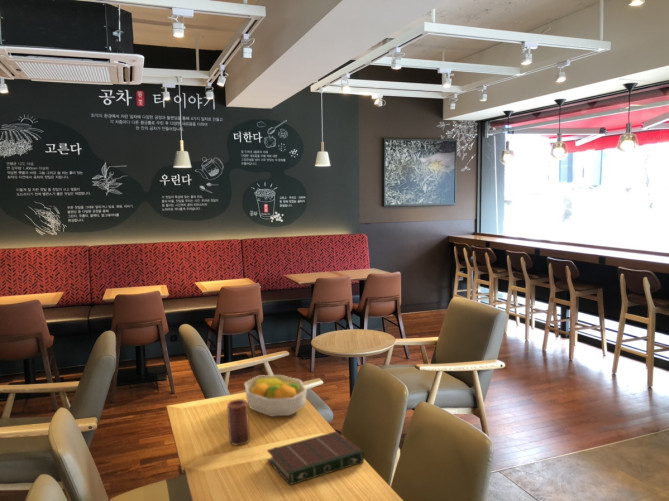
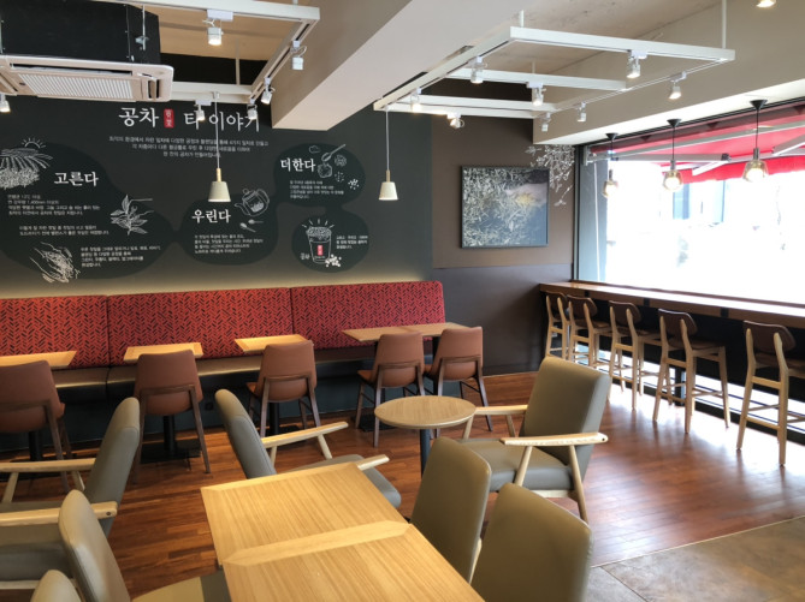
- fruit bowl [243,374,308,418]
- candle [226,398,251,446]
- book [266,430,365,486]
